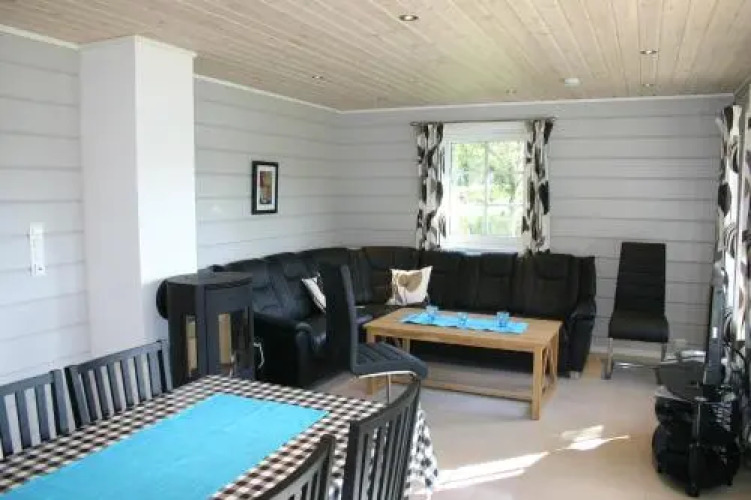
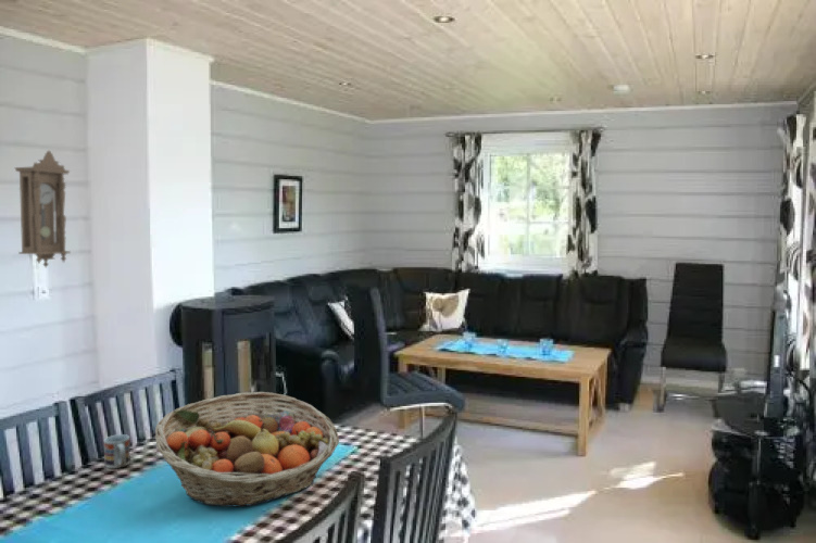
+ fruit basket [154,391,340,508]
+ cup [102,433,131,469]
+ pendulum clock [14,150,72,268]
